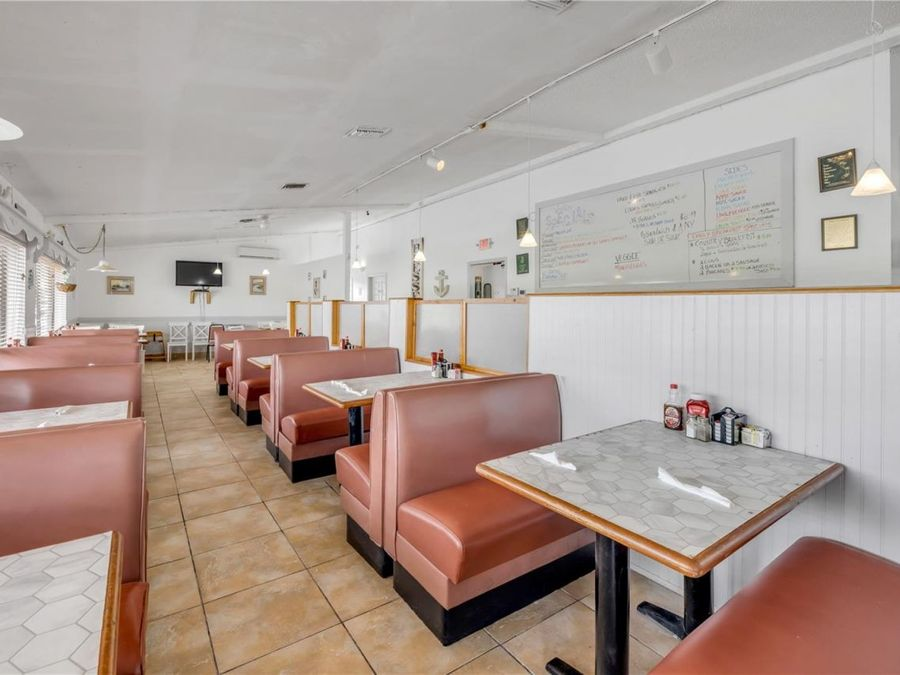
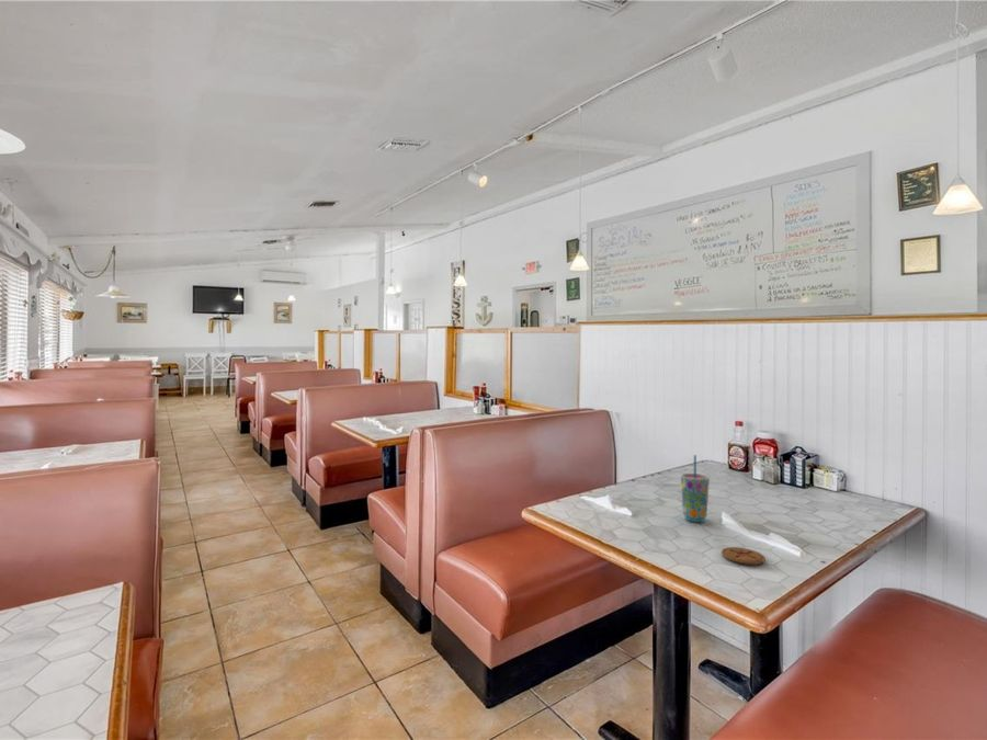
+ coaster [721,546,767,566]
+ cup [680,454,711,523]
